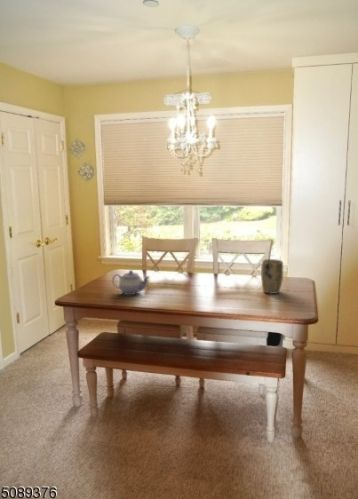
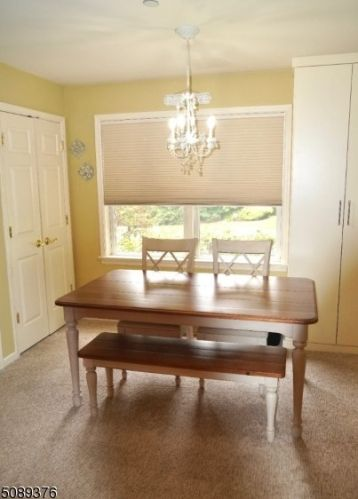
- plant pot [260,258,284,295]
- teapot [111,269,151,296]
